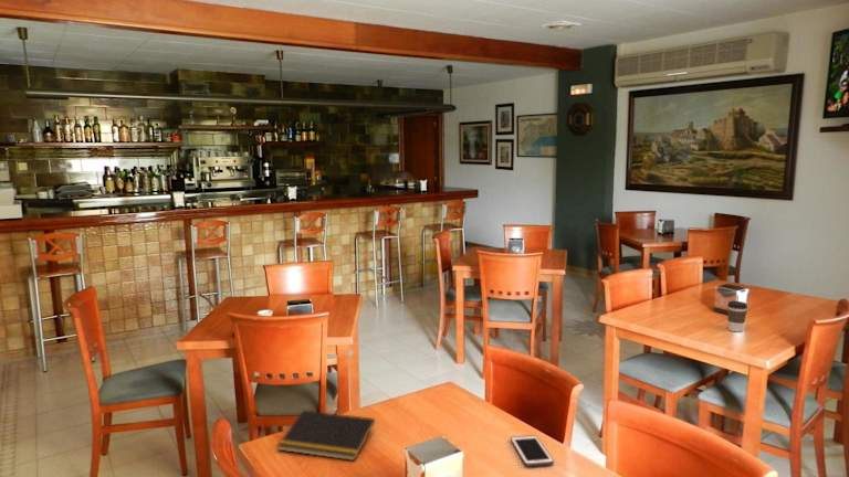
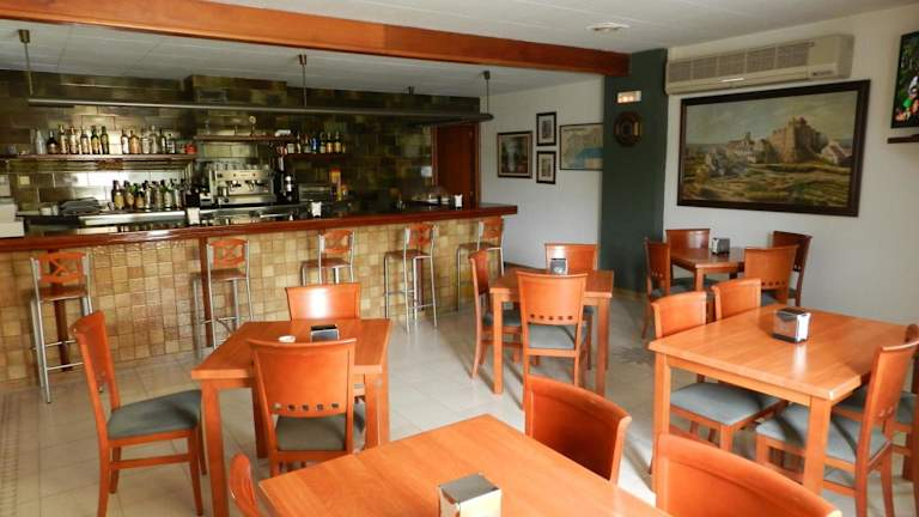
- coffee cup [726,300,748,333]
- notepad [276,410,376,462]
- cell phone [510,434,555,467]
